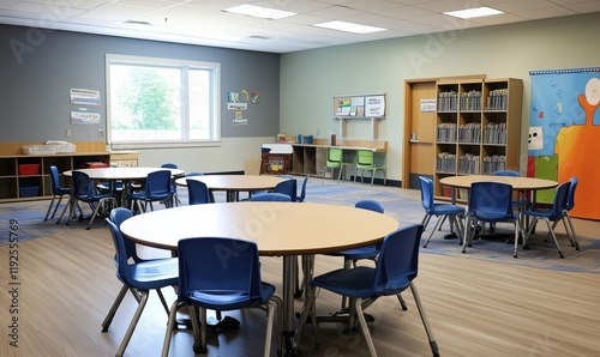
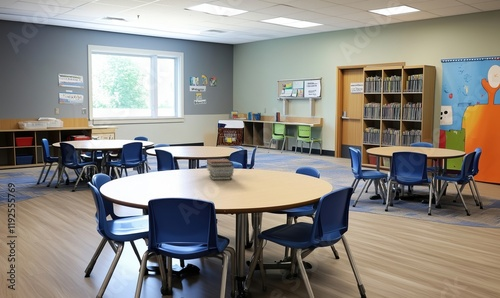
+ book stack [205,158,235,181]
